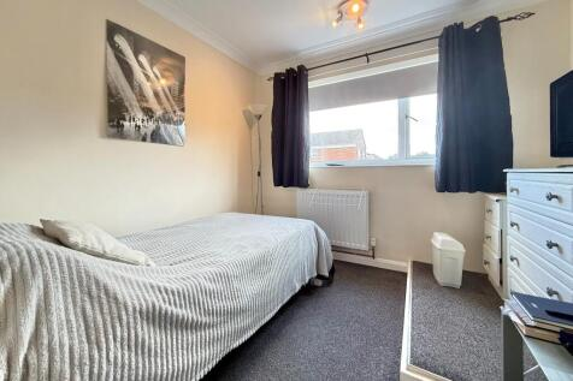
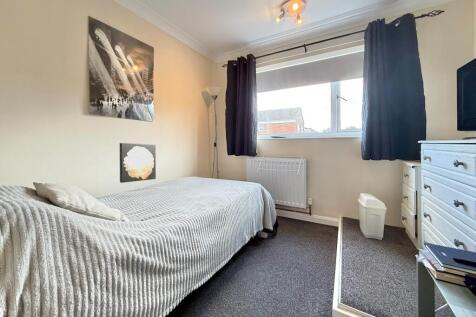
+ wall art [119,142,157,184]
